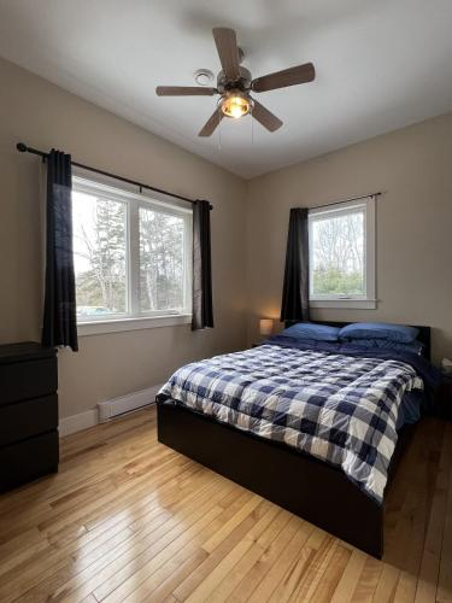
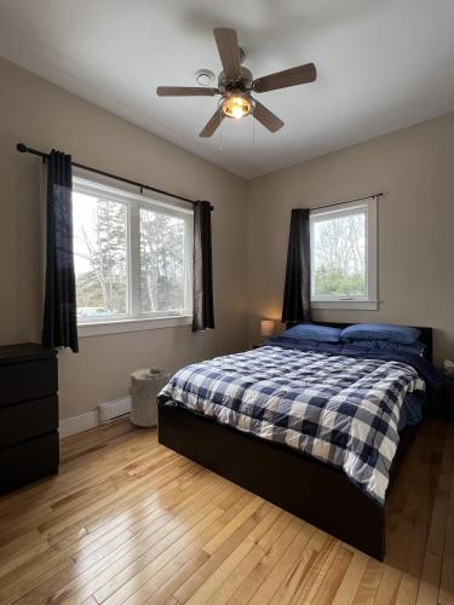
+ laundry hamper [126,365,172,428]
